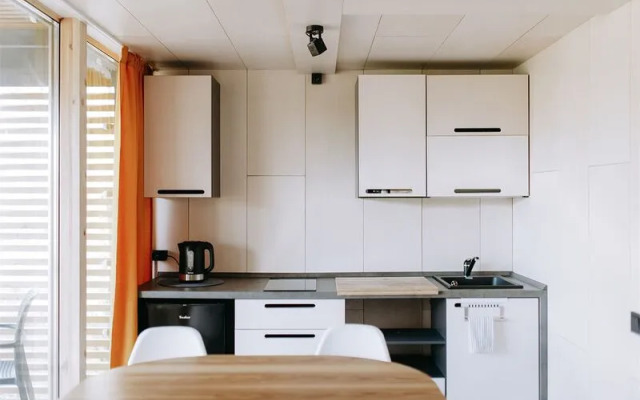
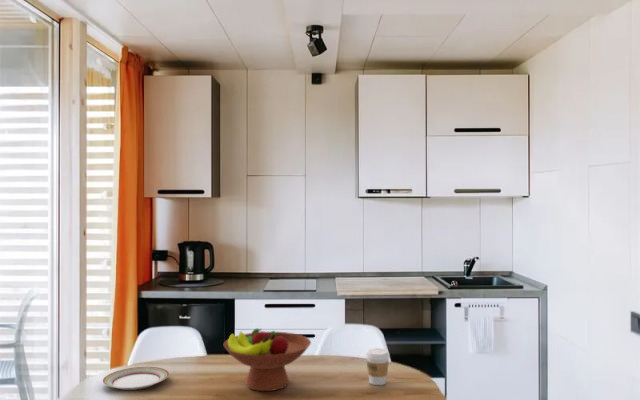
+ plate [102,366,170,391]
+ coffee cup [365,347,390,386]
+ fruit bowl [223,327,312,392]
